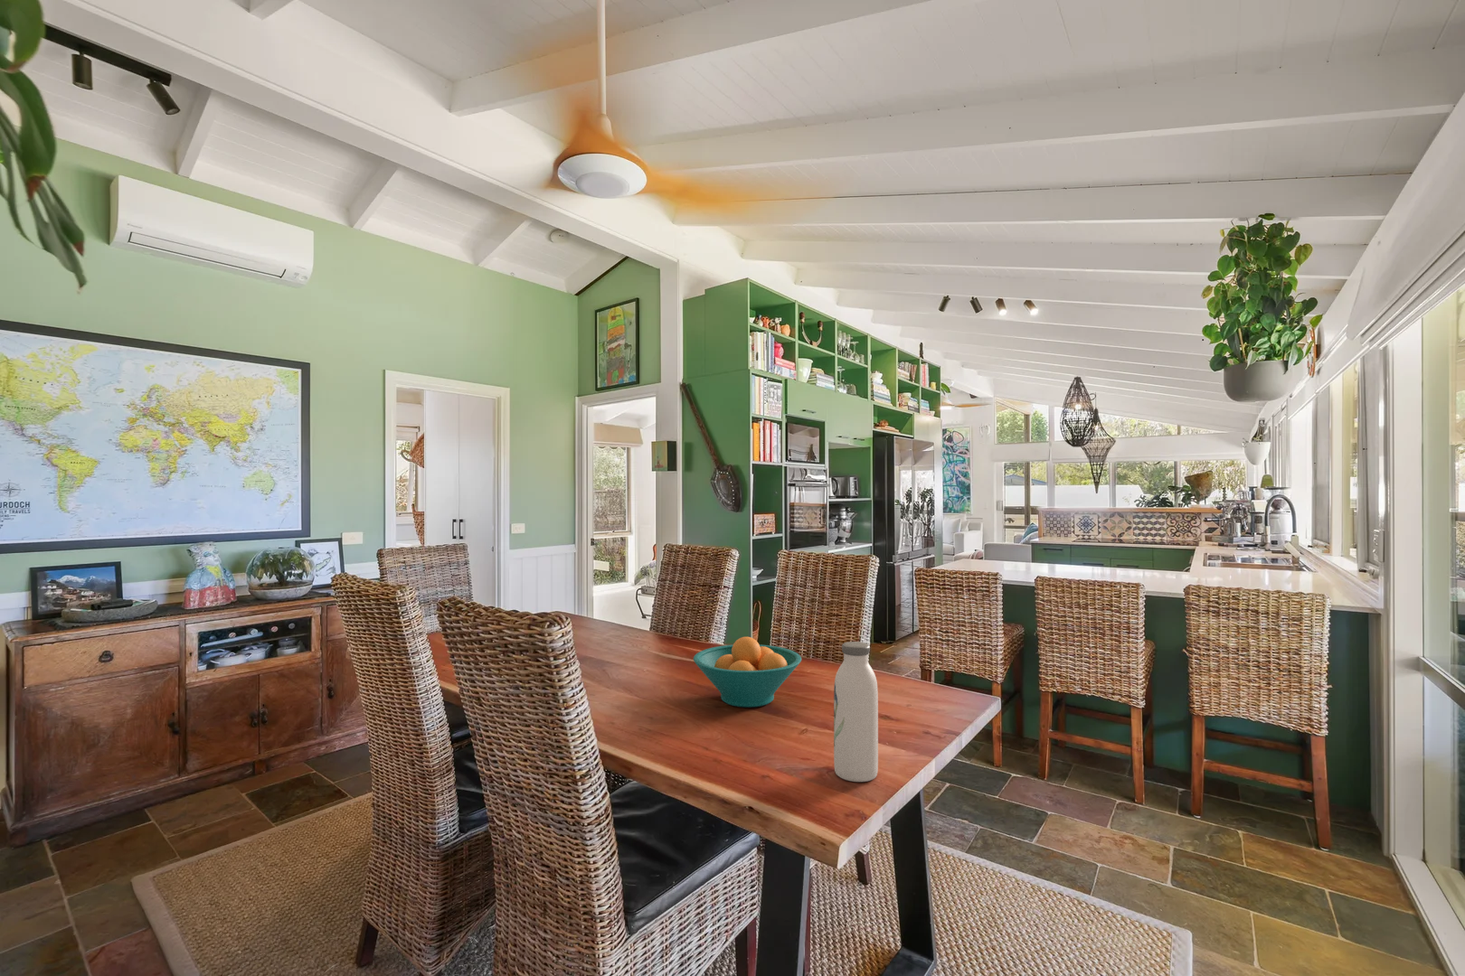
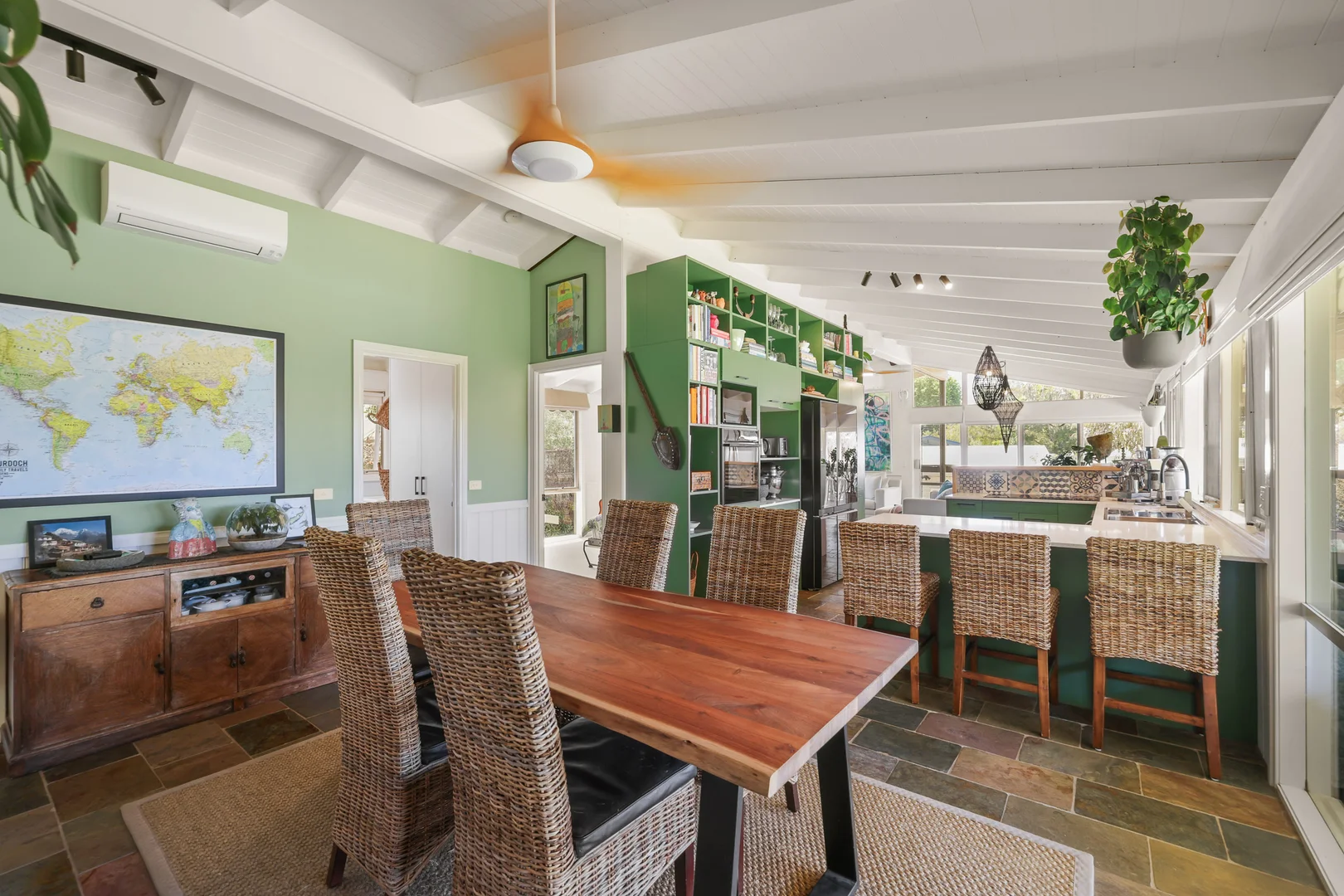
- water bottle [833,640,879,782]
- fruit bowl [692,636,802,708]
